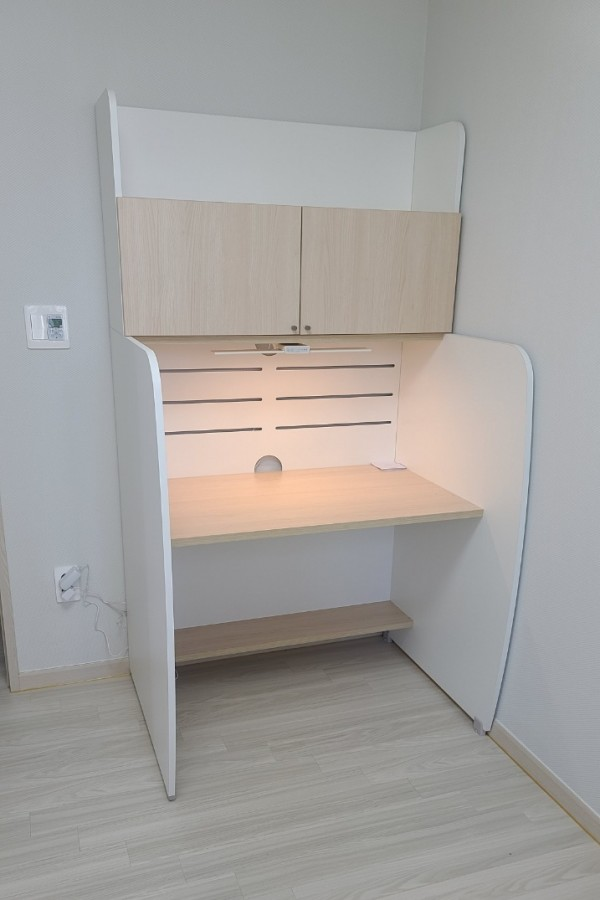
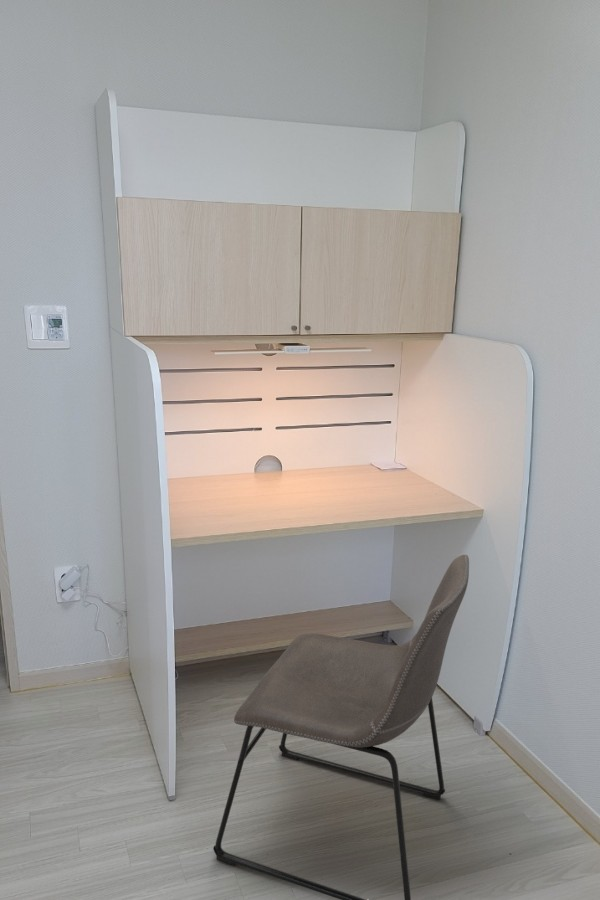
+ chair [212,554,470,900]
